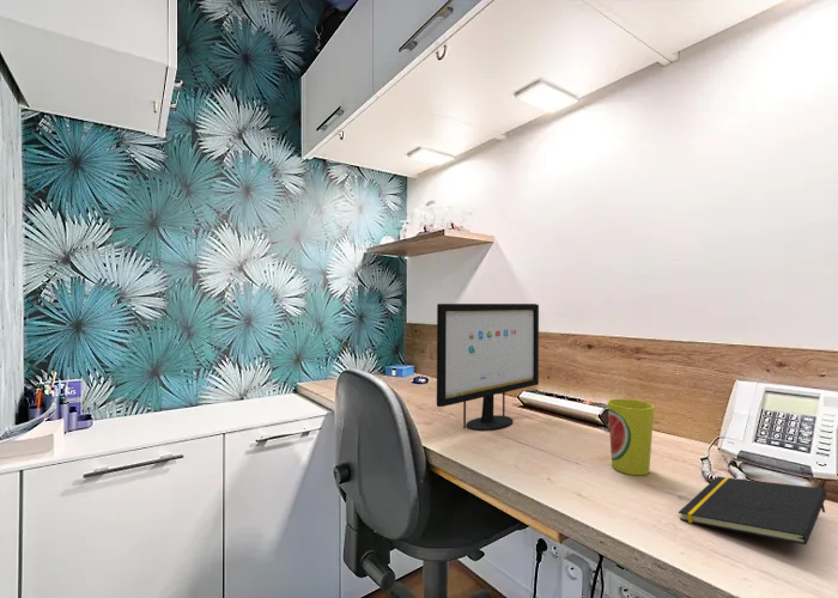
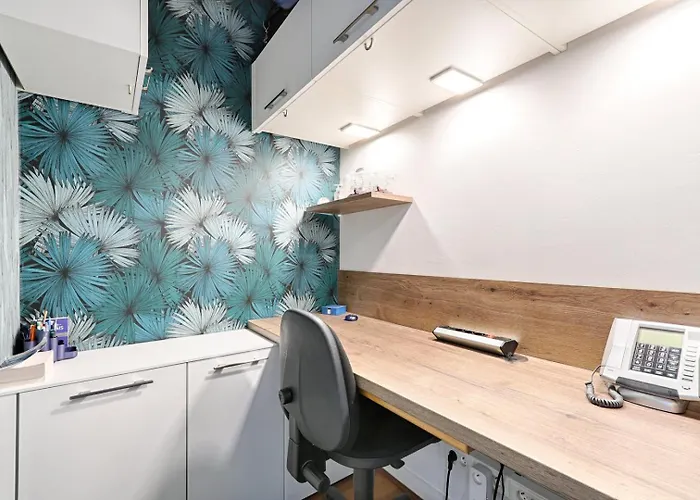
- notepad [678,475,828,545]
- cup [606,397,656,476]
- computer monitor [436,303,540,432]
